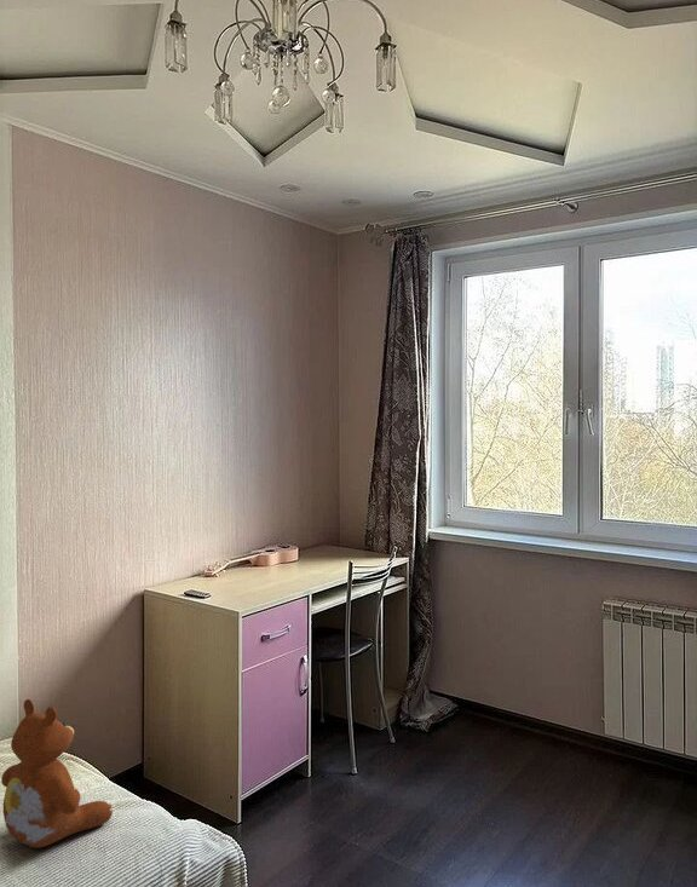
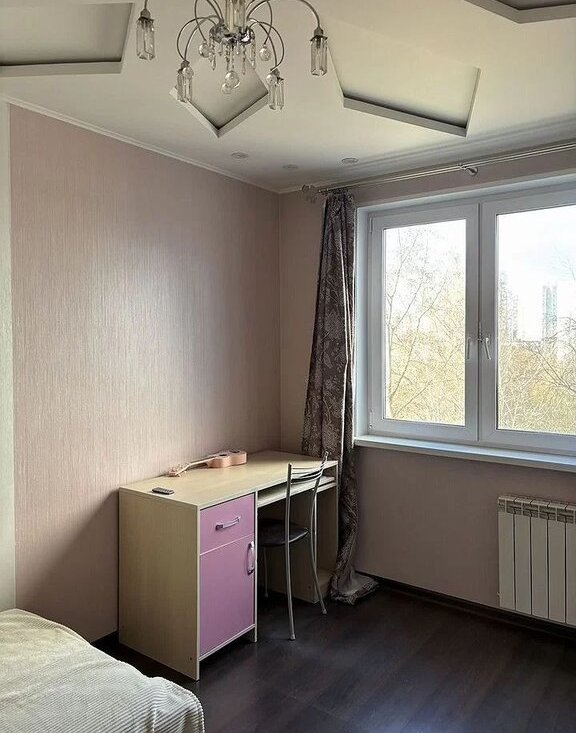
- teddy bear [0,698,114,849]
